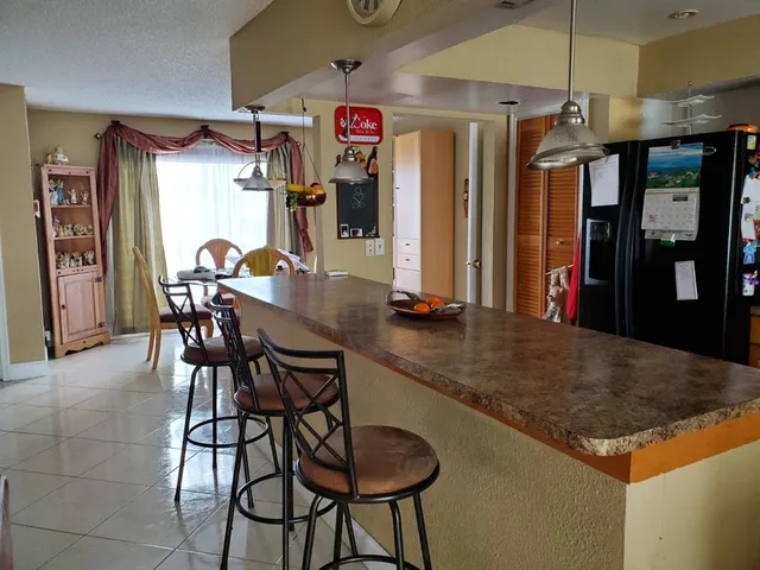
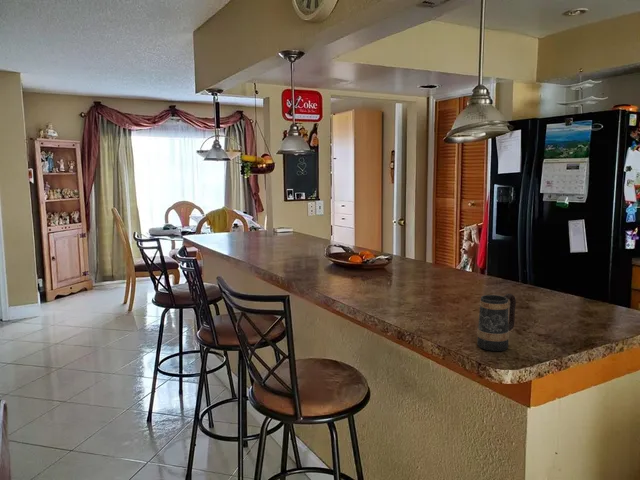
+ mug [476,293,517,352]
